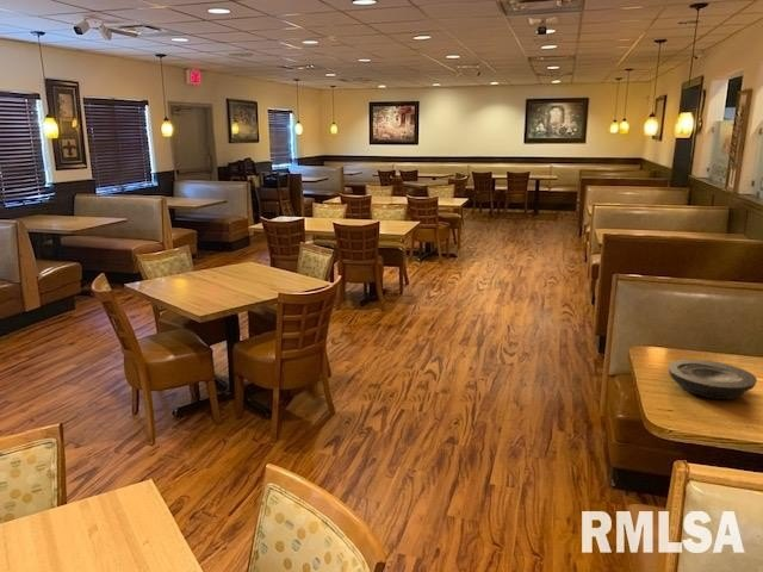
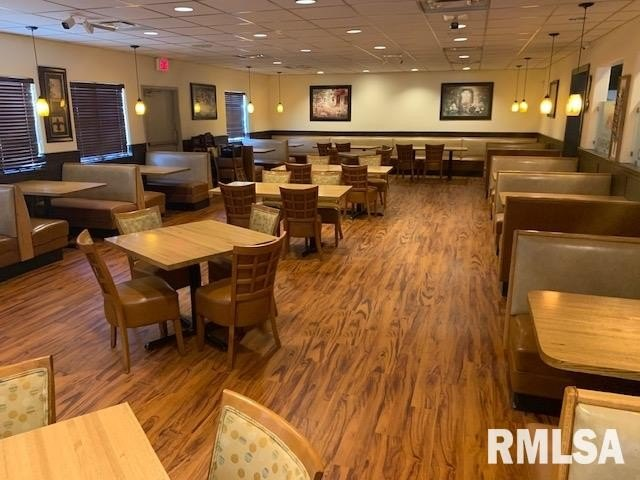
- plate [668,359,758,400]
